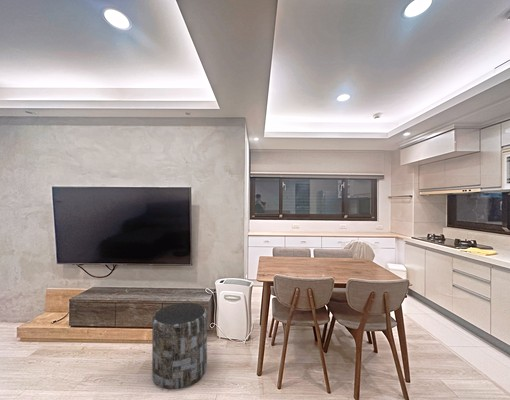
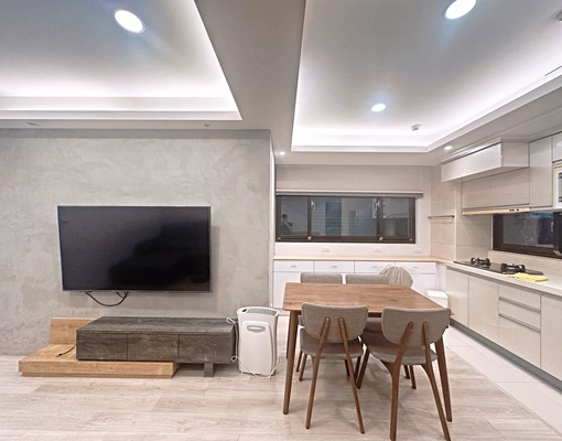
- side table [151,302,208,390]
